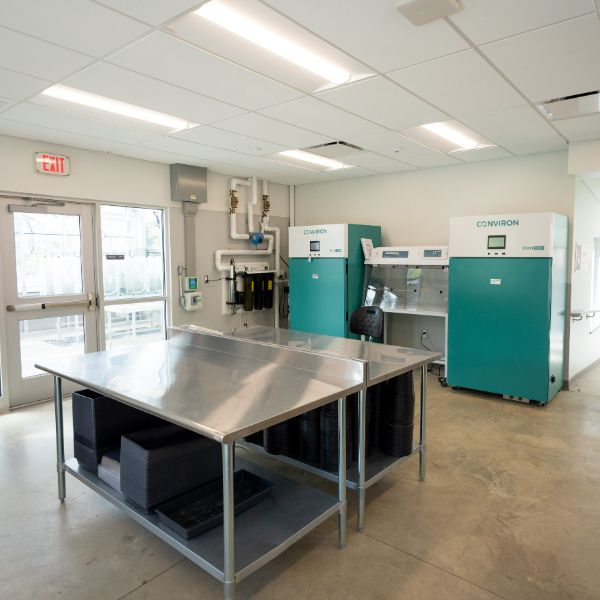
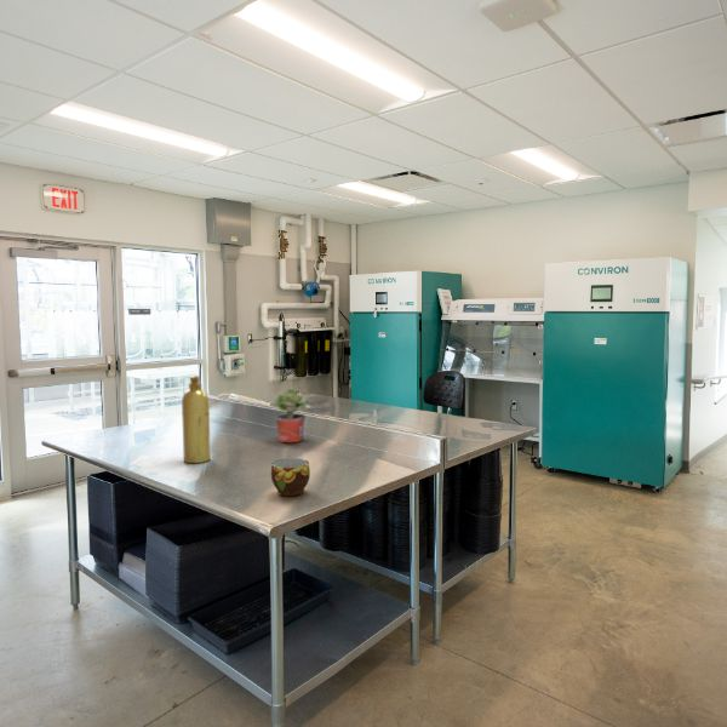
+ cup [270,458,311,498]
+ spray bottle [181,374,212,464]
+ potted plant [270,387,313,443]
